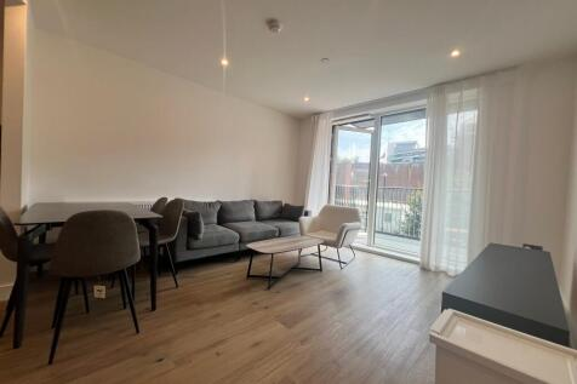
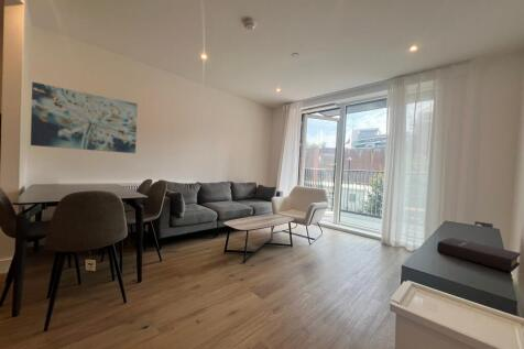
+ book [436,237,522,273]
+ wall art [30,80,139,154]
